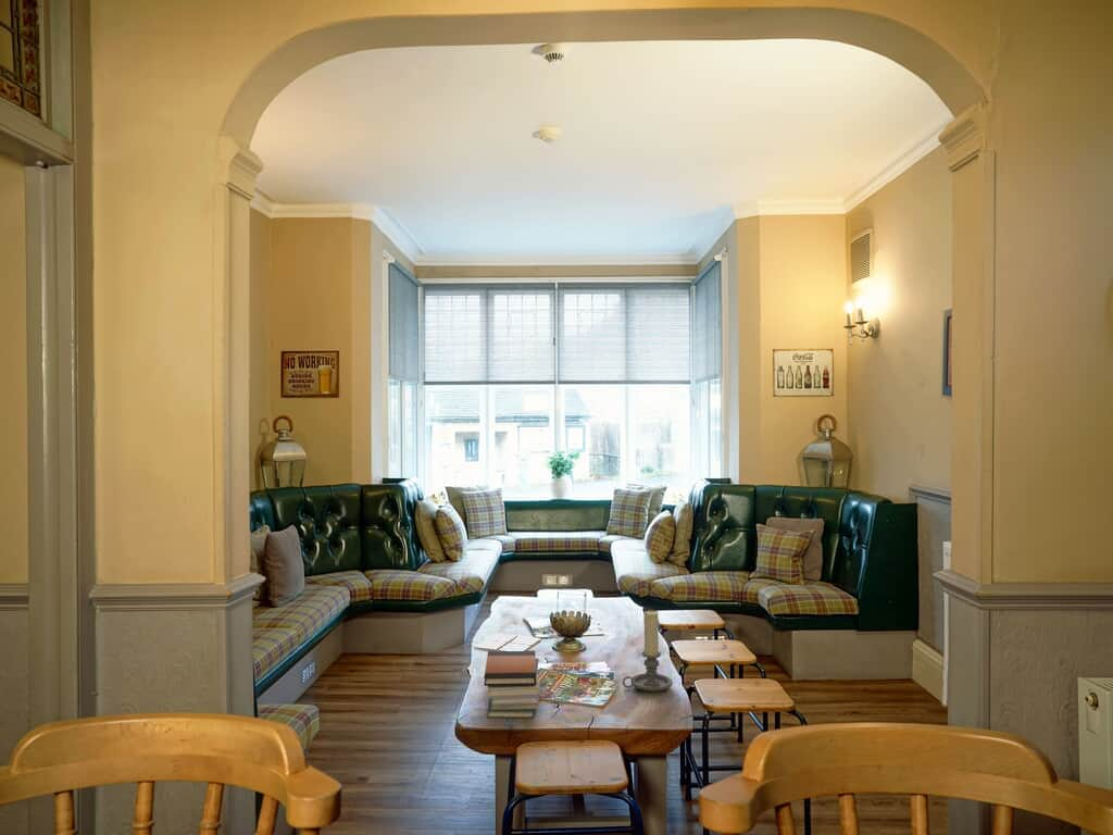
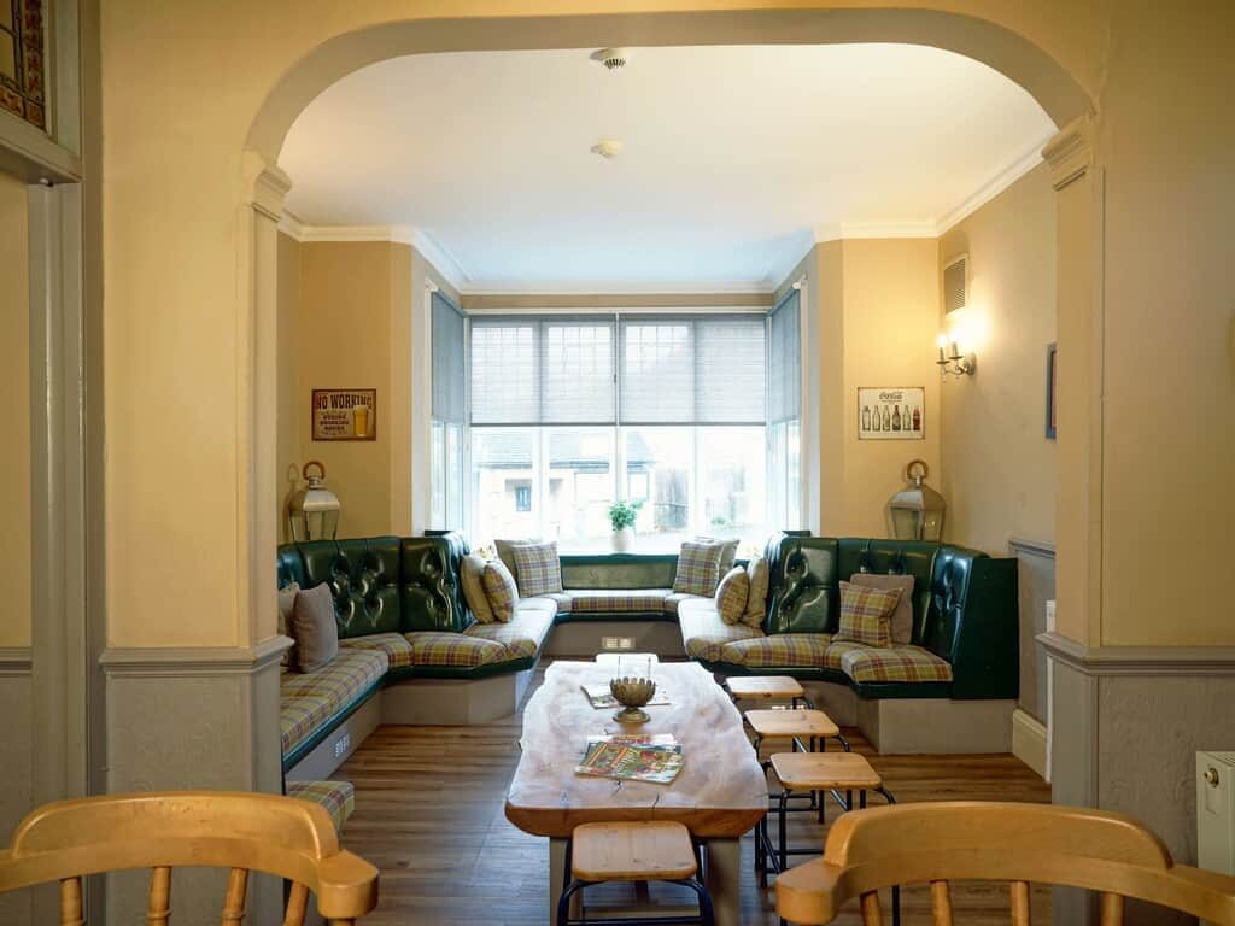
- book stack [483,649,541,720]
- candle holder [622,610,674,693]
- drink coaster [473,632,542,651]
